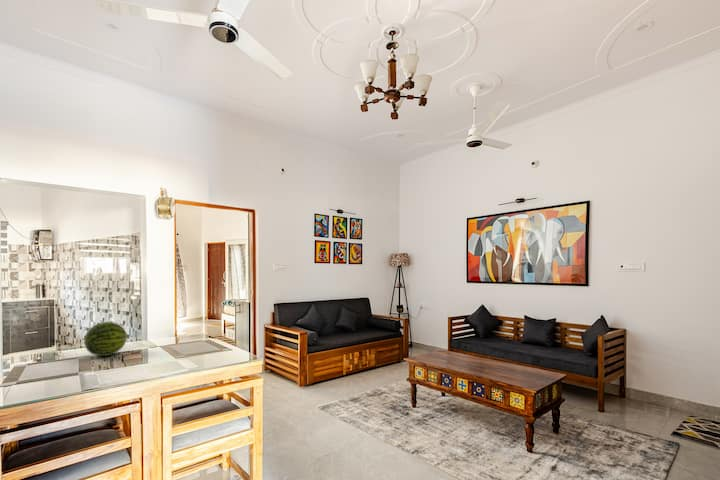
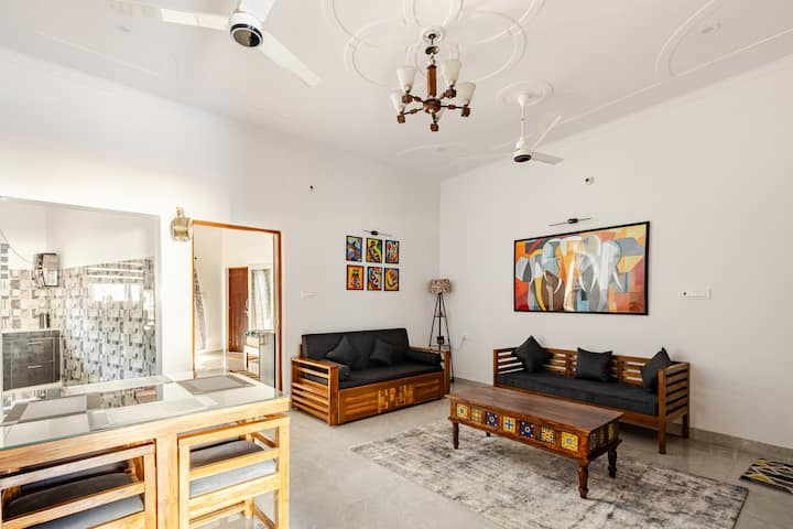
- fruit [83,321,128,357]
